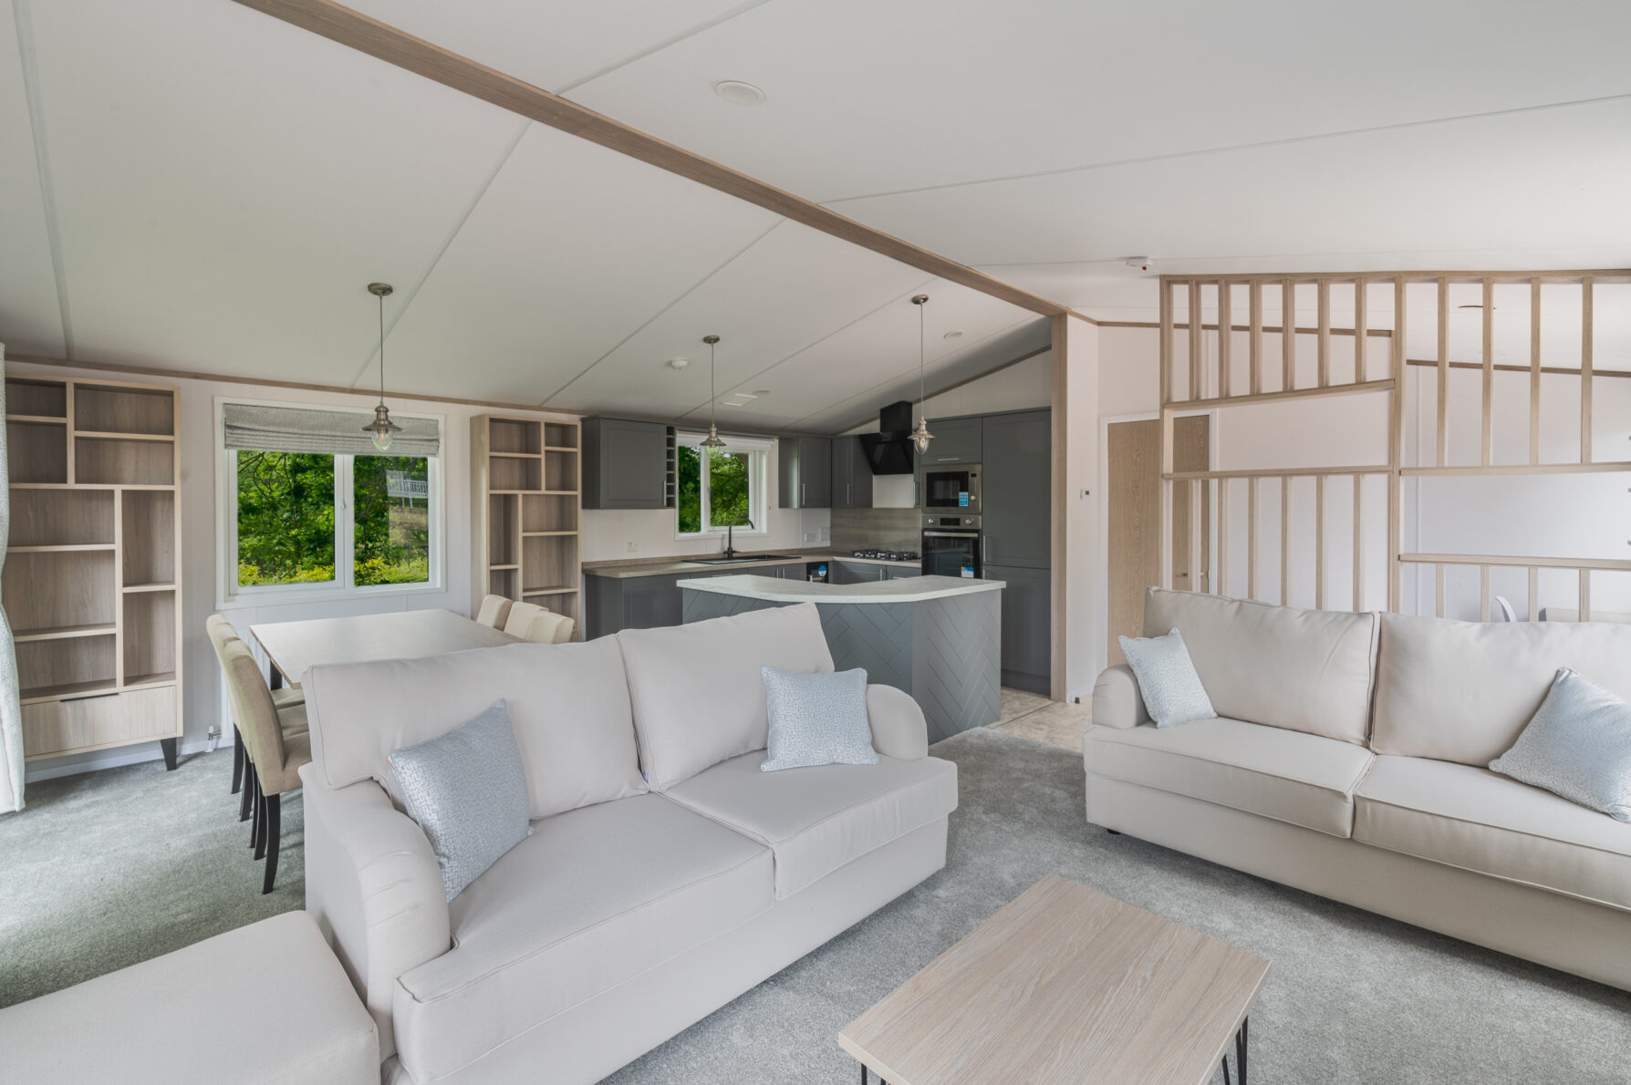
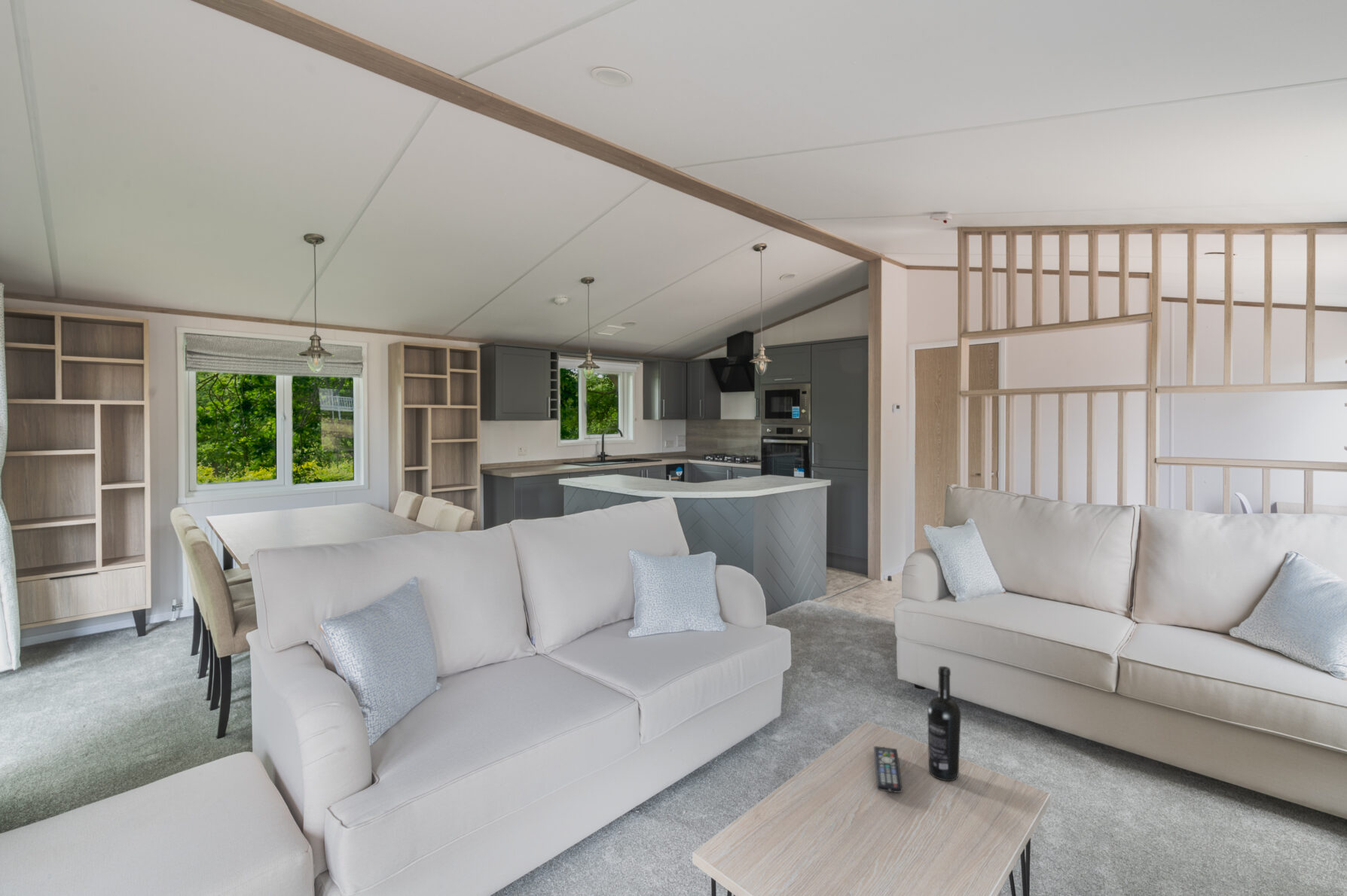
+ wine bottle [927,666,961,782]
+ remote control [873,745,903,794]
